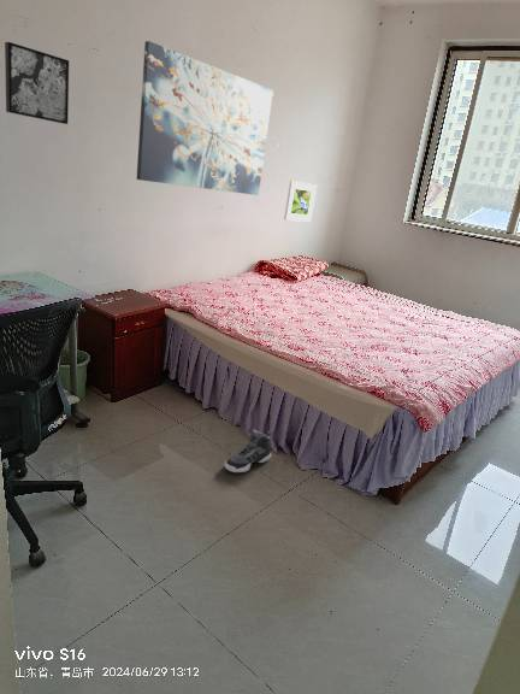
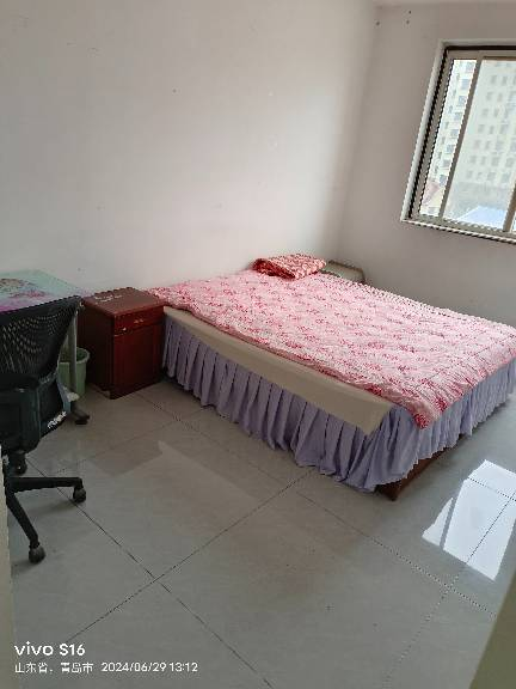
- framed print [283,180,318,223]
- wall art [135,40,274,196]
- wall art [4,41,70,125]
- sneaker [224,428,272,474]
